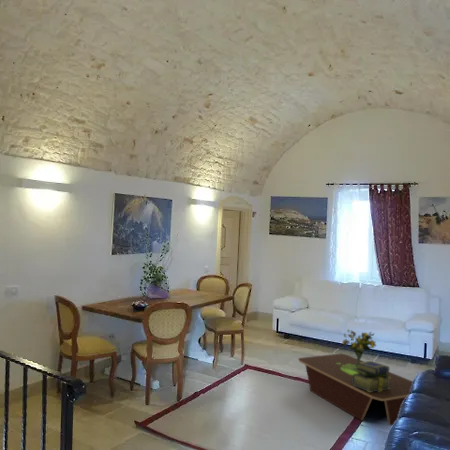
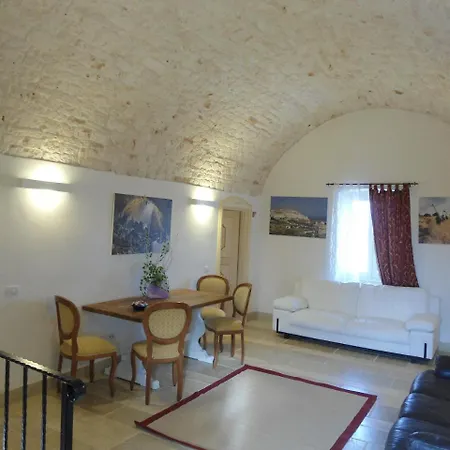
- bouquet [336,329,377,375]
- coffee table [297,353,414,426]
- stack of books [352,360,391,392]
